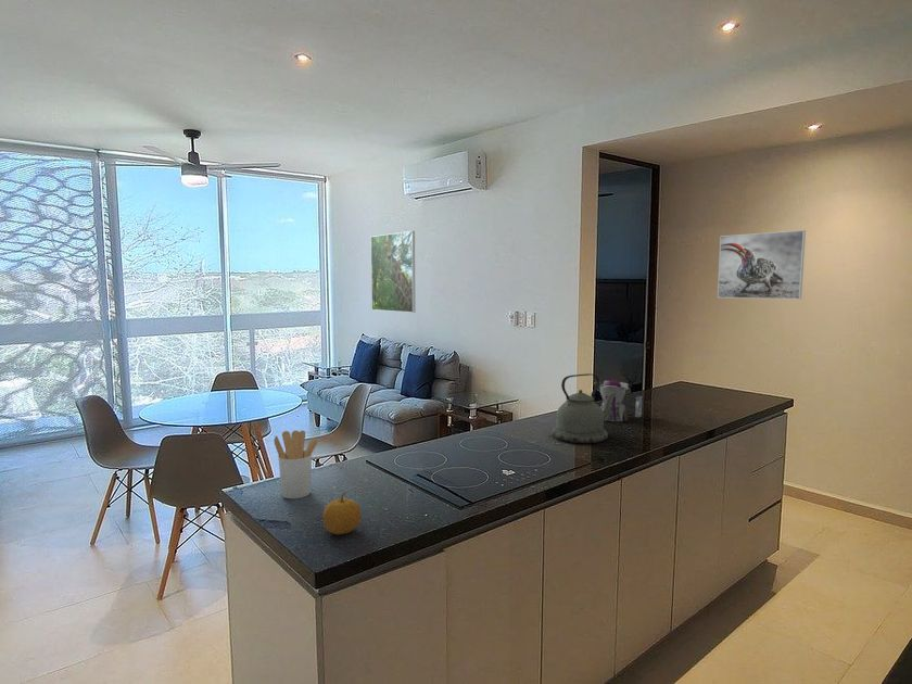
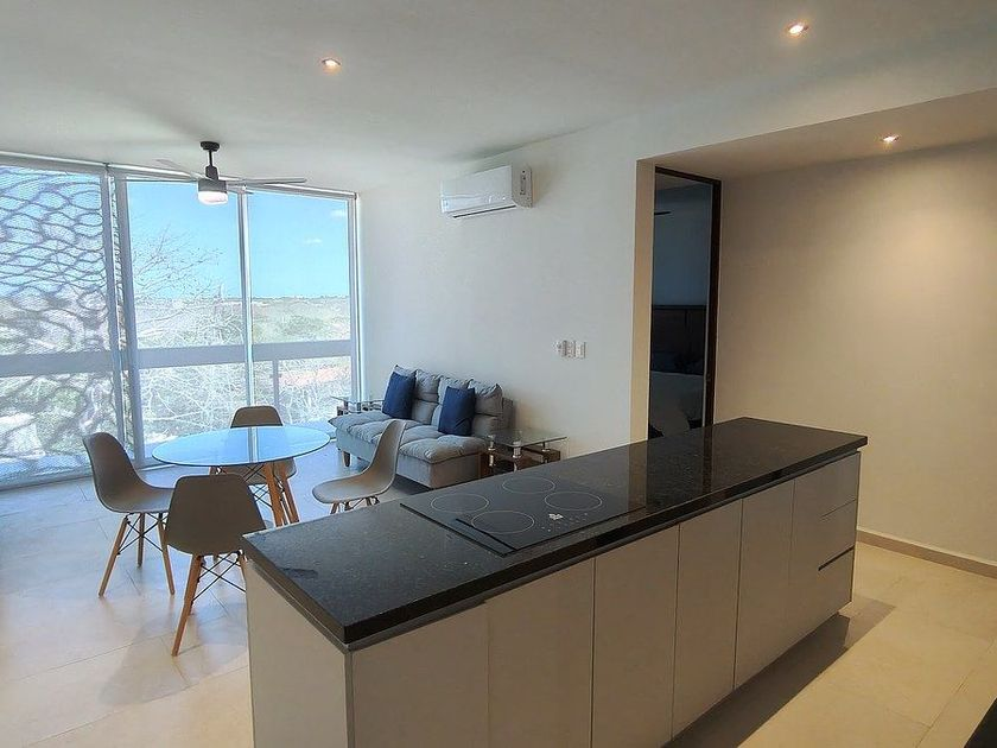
- kettle [550,372,616,444]
- teapot [594,379,643,422]
- fruit [322,492,362,535]
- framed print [370,230,416,314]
- utensil holder [274,430,319,499]
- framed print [717,229,807,300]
